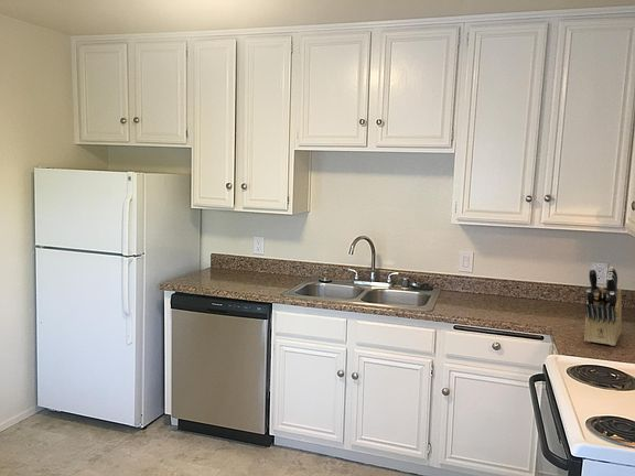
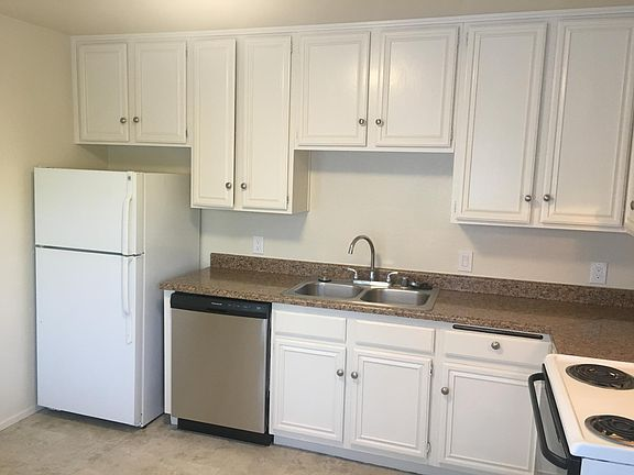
- knife block [583,266,623,347]
